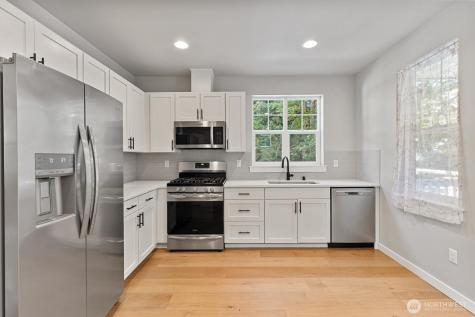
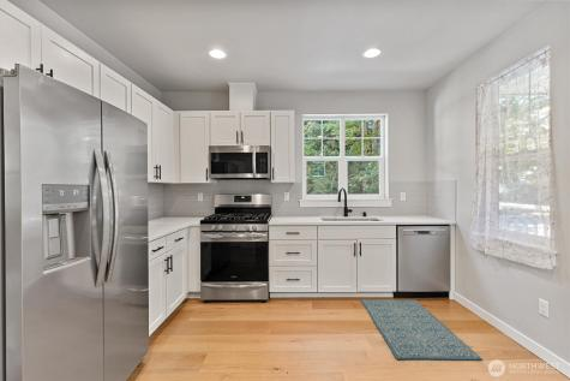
+ rug [359,298,484,361]
